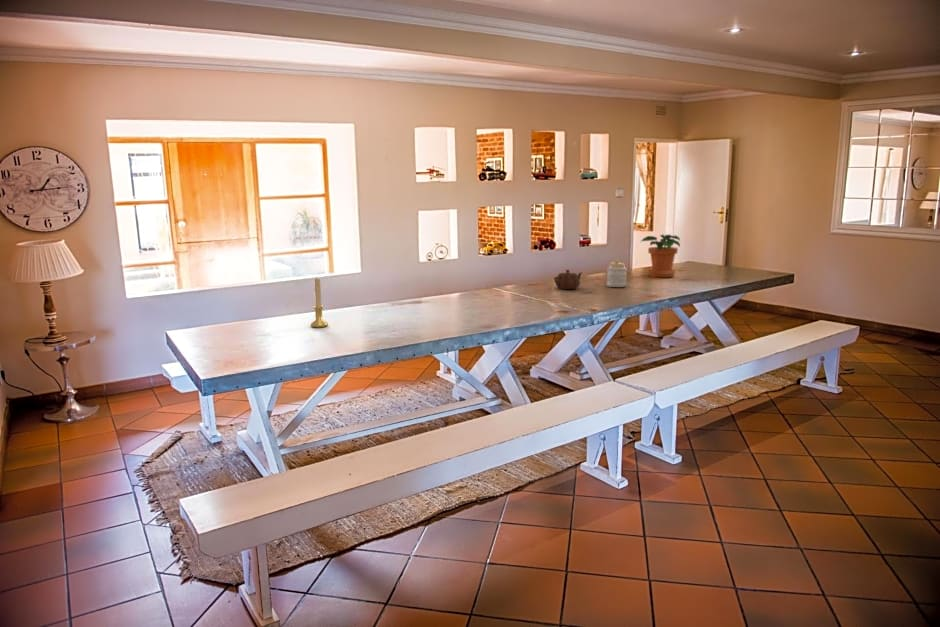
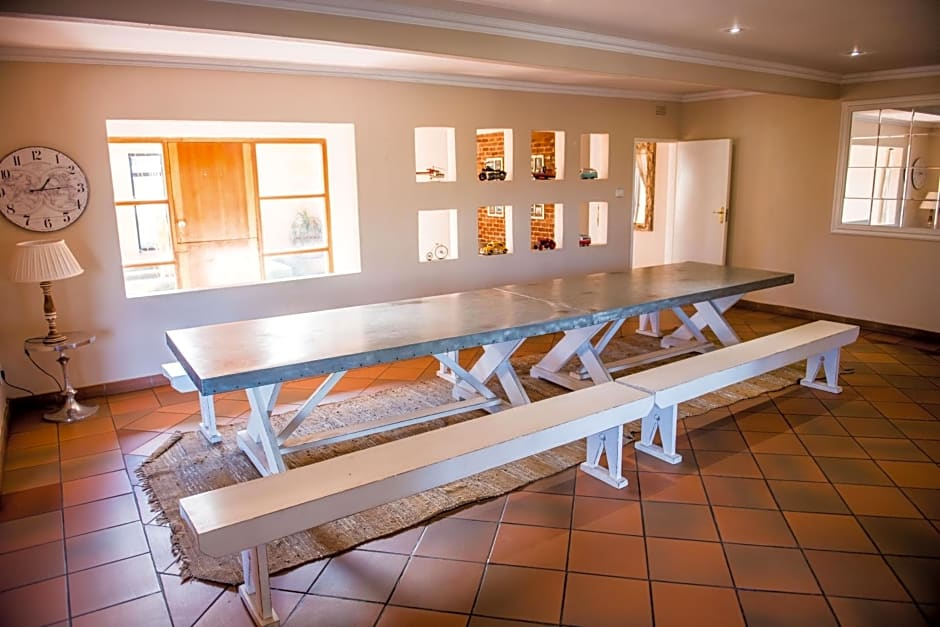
- candle holder [310,278,329,328]
- teapot [553,269,584,290]
- jar [606,259,628,288]
- potted plant [640,234,681,278]
